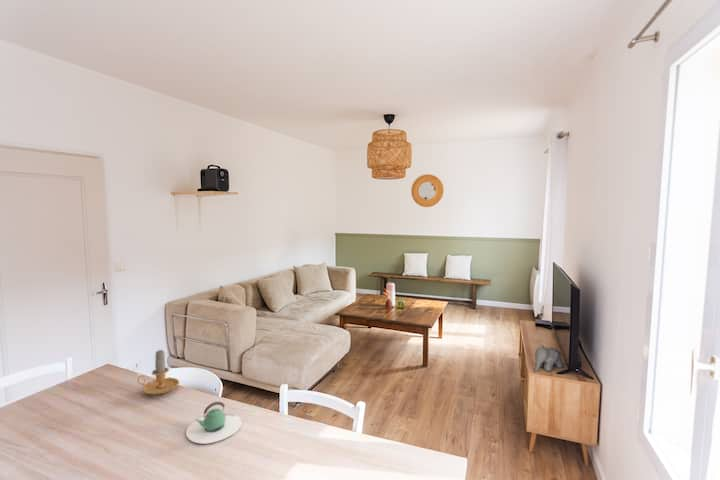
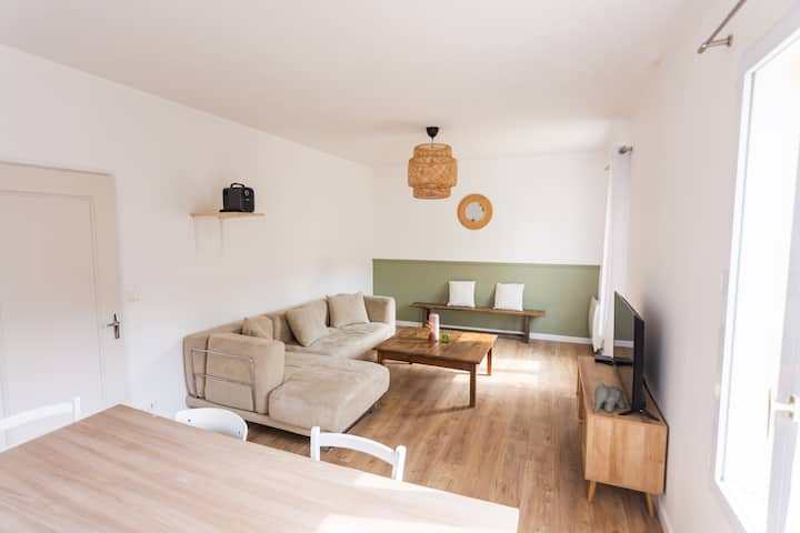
- candle [137,349,180,396]
- teapot [185,401,243,445]
